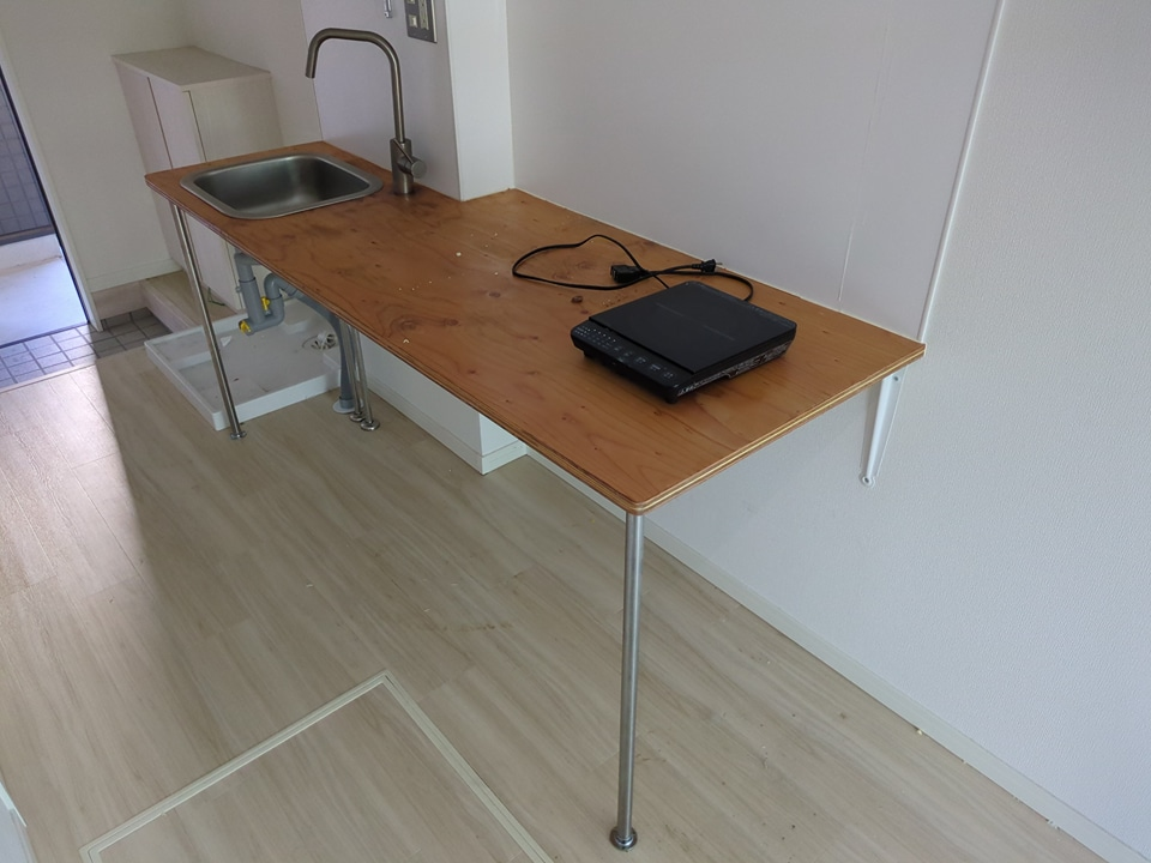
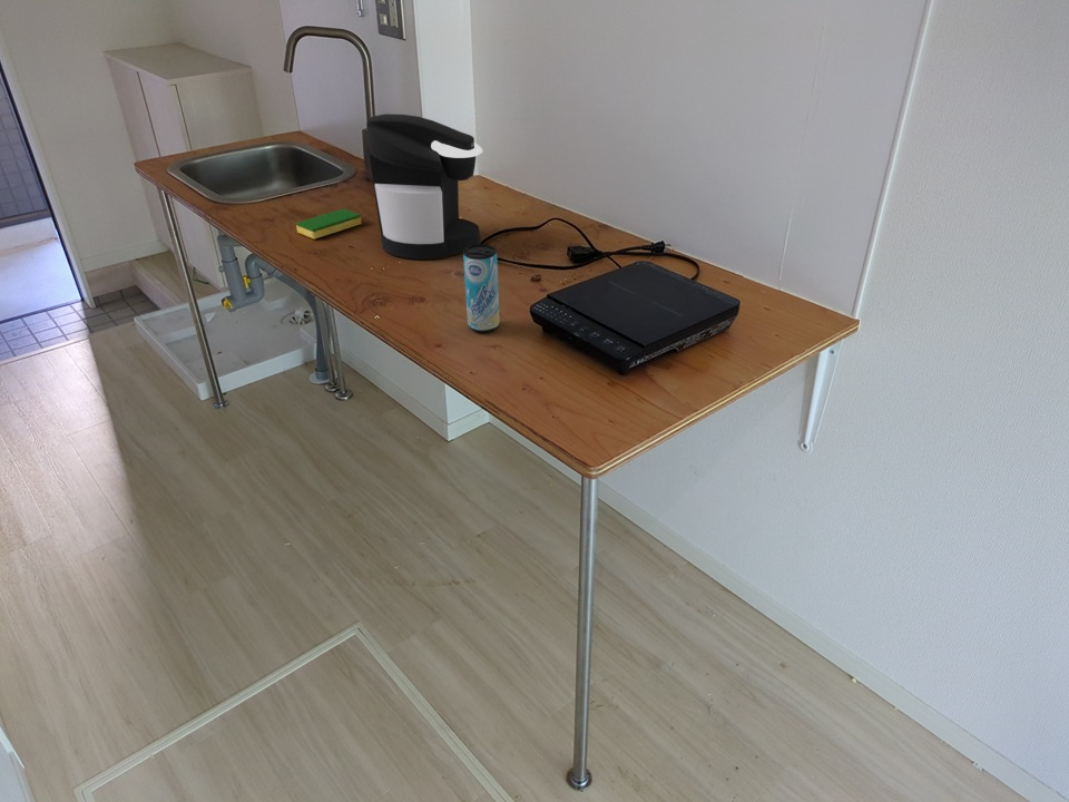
+ beverage can [462,243,501,334]
+ coffee maker [365,113,483,261]
+ dish sponge [295,207,363,239]
